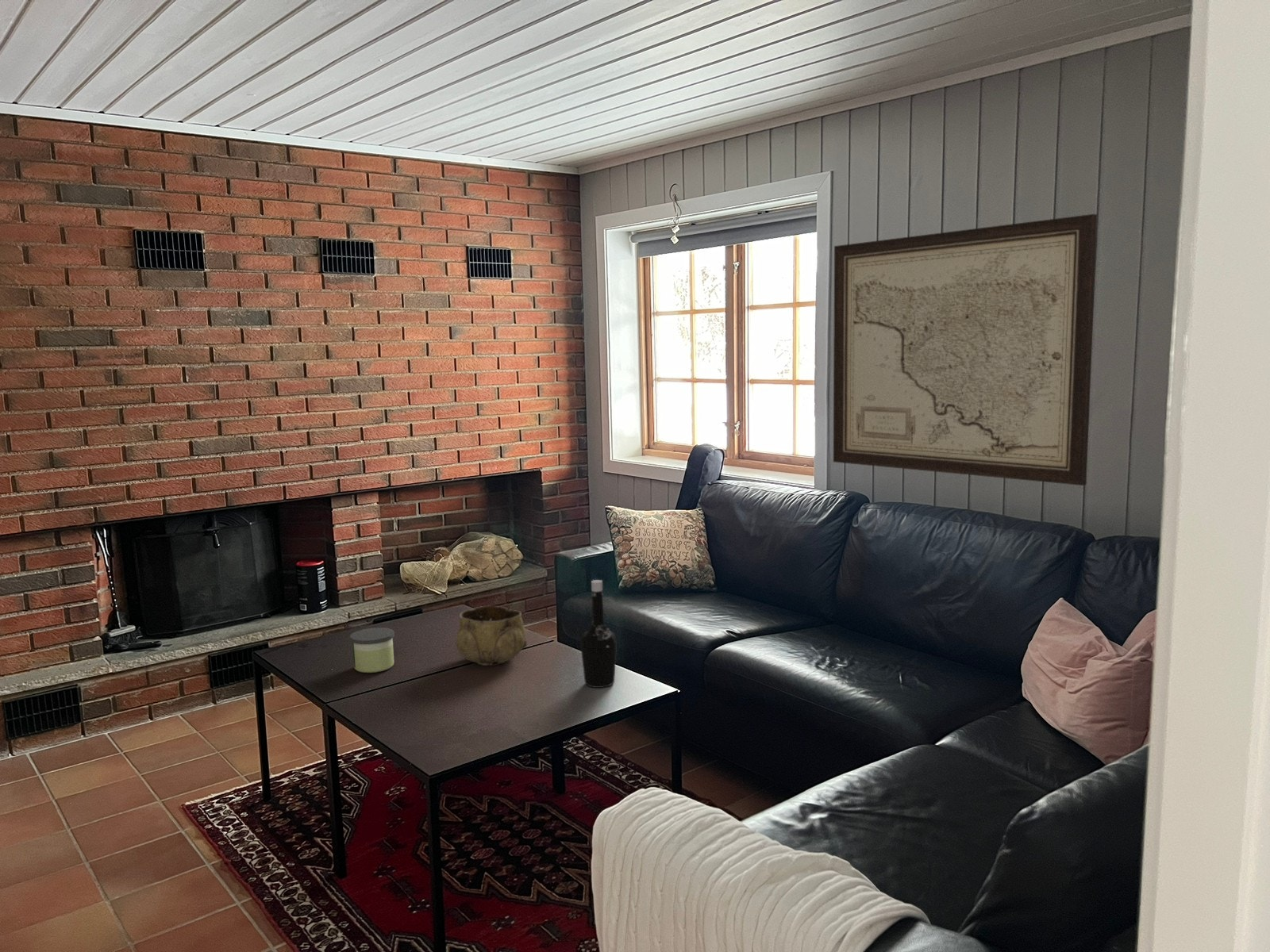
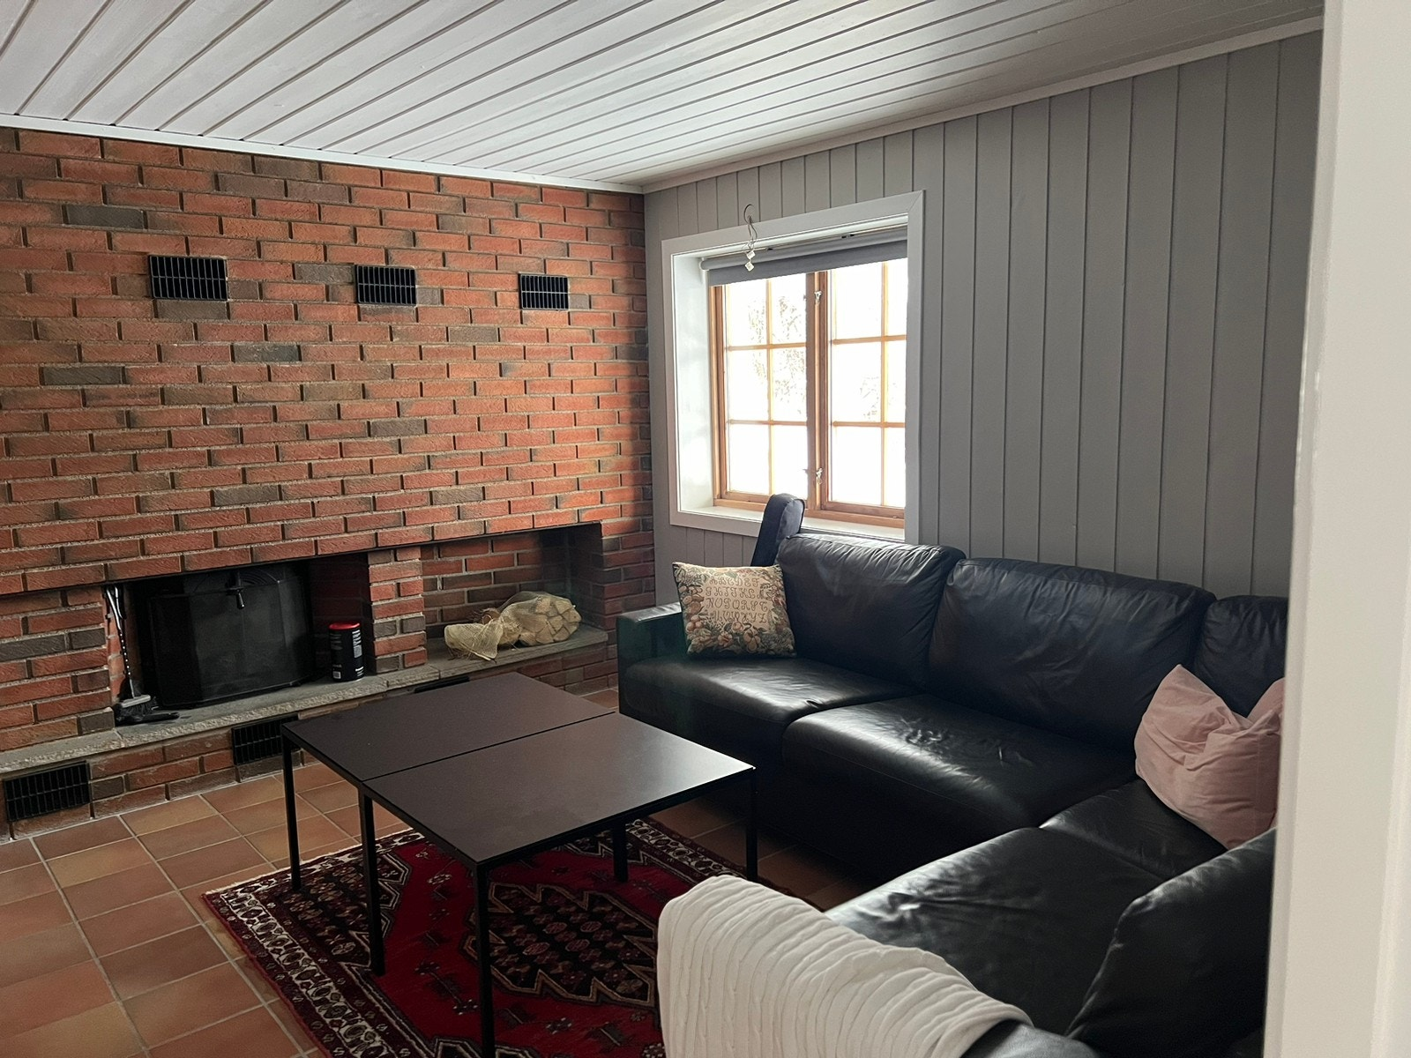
- decorative bowl [455,605,528,666]
- wall art [833,213,1098,486]
- bottle [579,579,618,689]
- candle [349,627,395,674]
